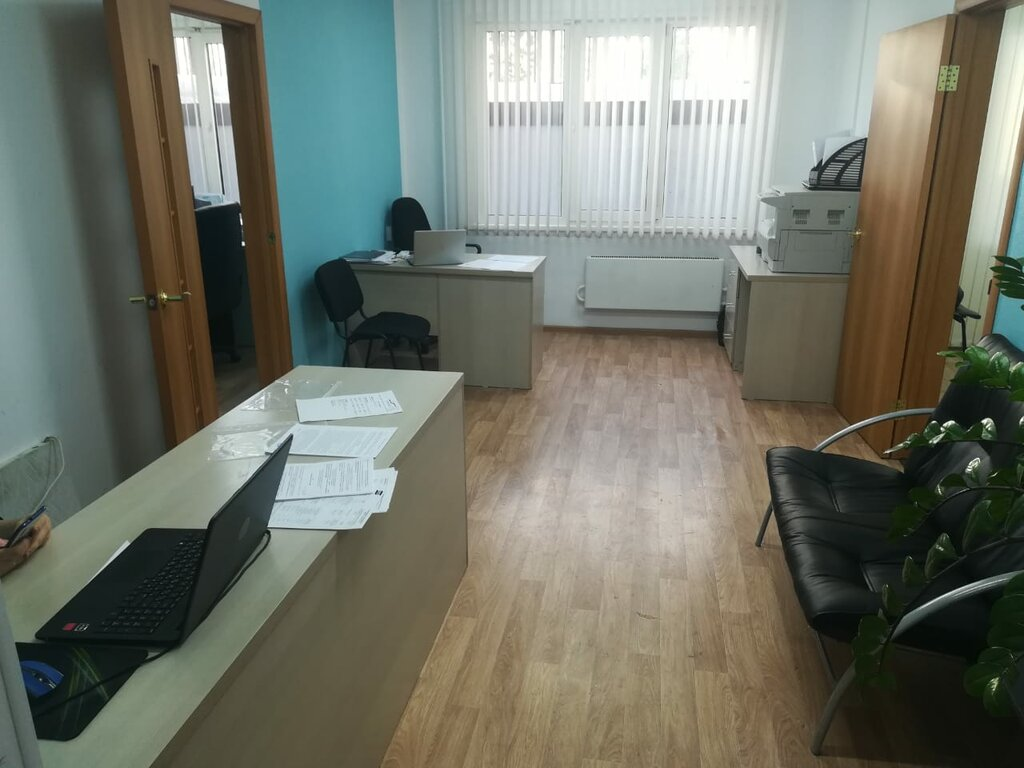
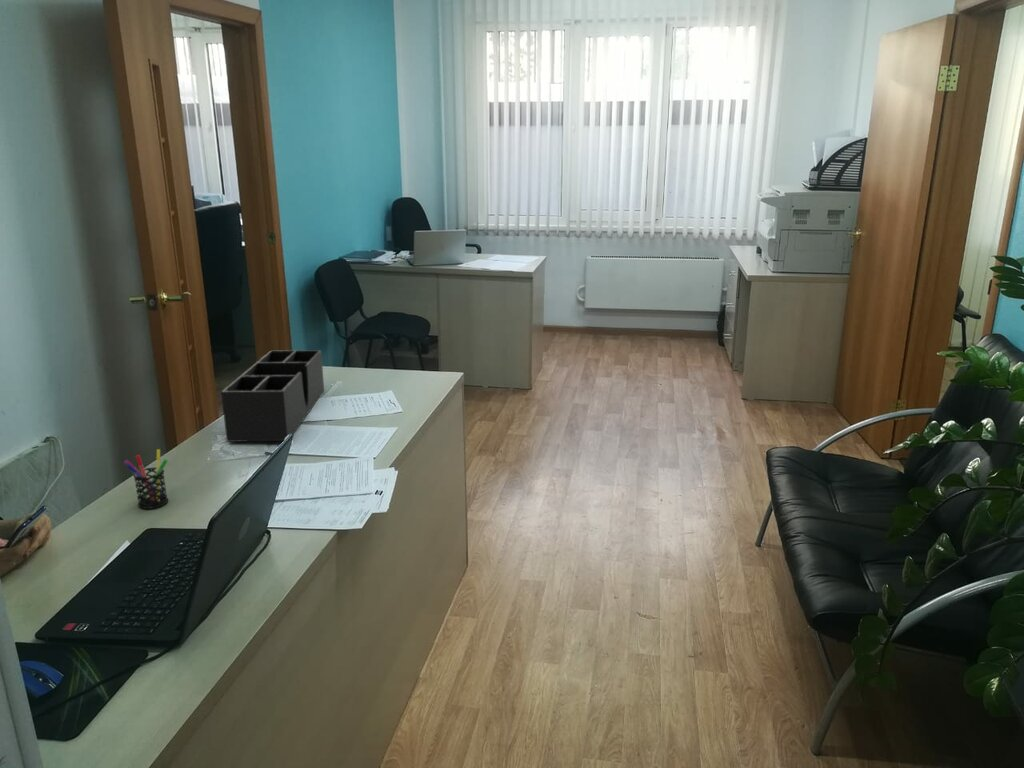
+ pen holder [123,448,169,510]
+ desk organizer [220,349,325,443]
